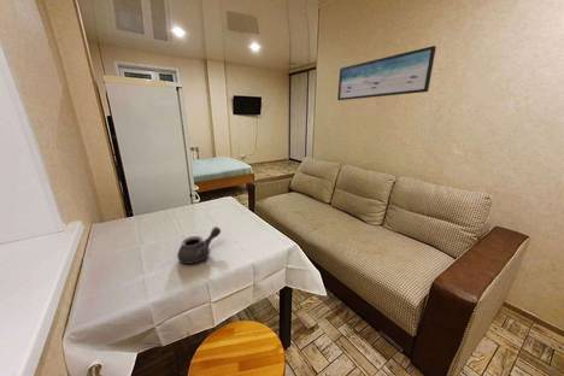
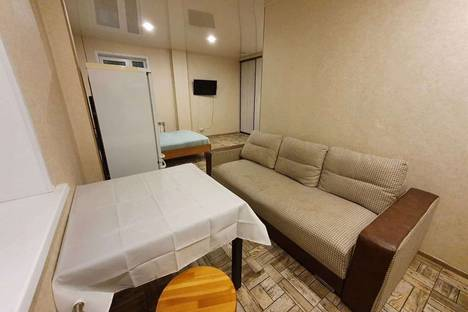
- teapot [176,225,222,265]
- wall art [336,45,437,101]
